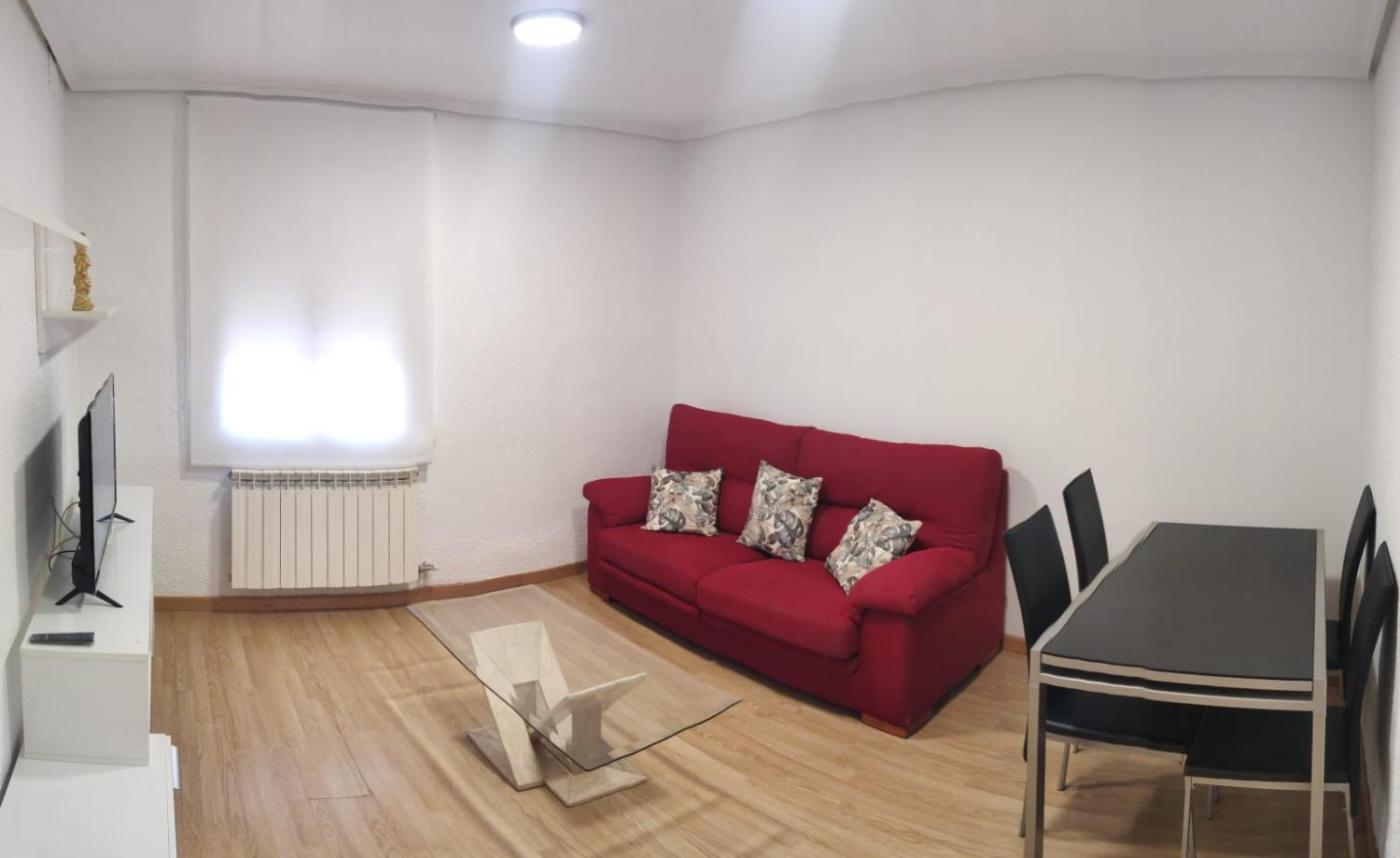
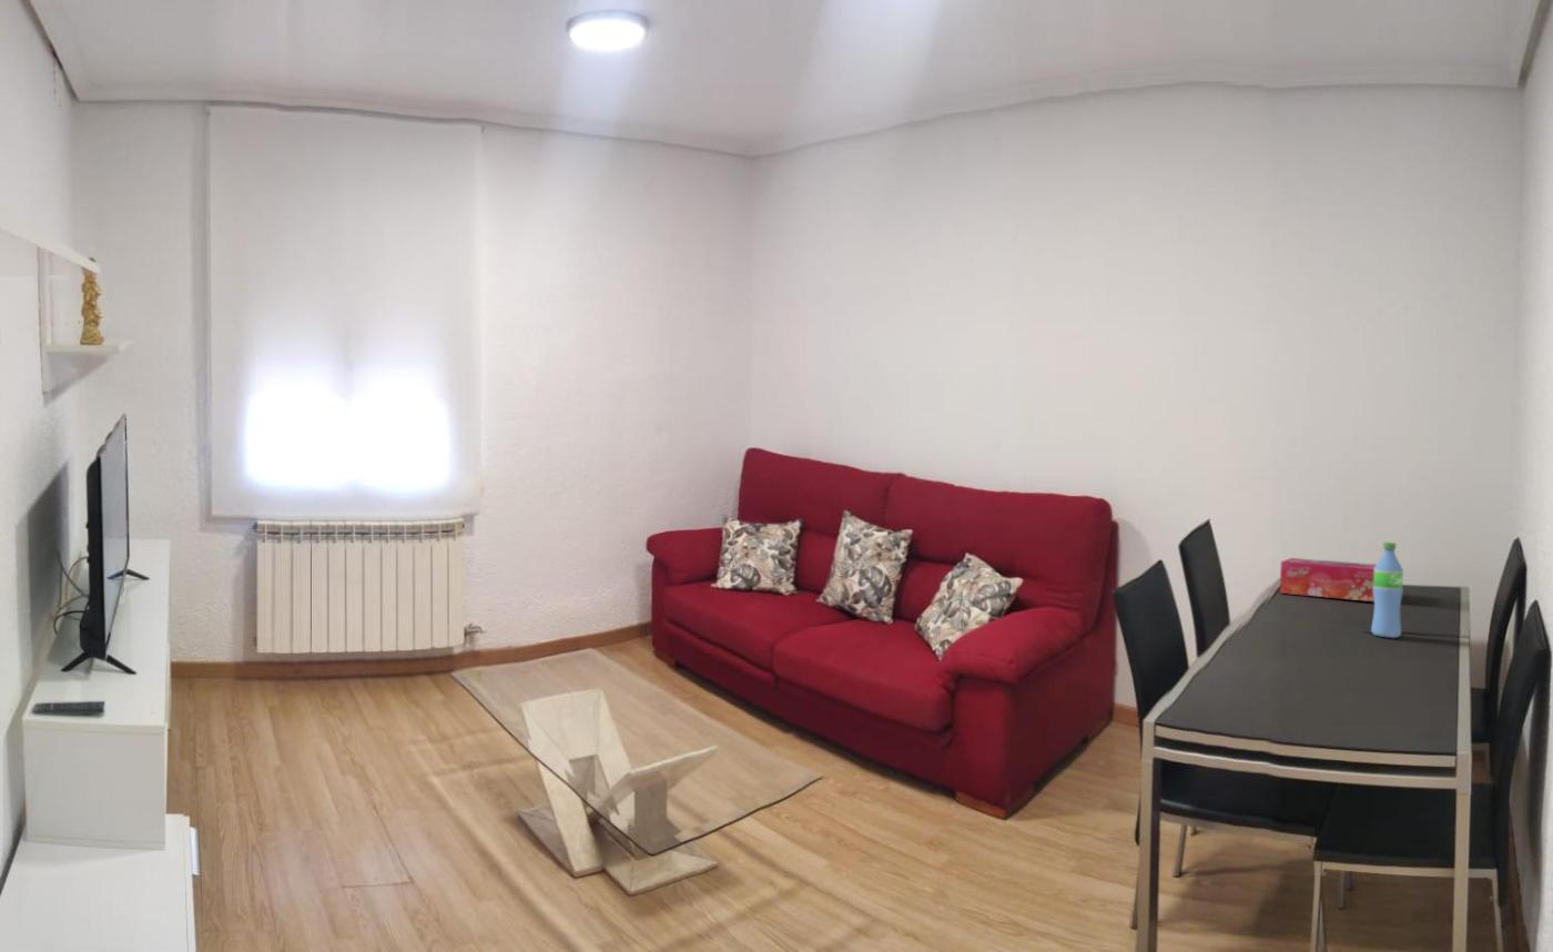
+ water bottle [1370,541,1404,639]
+ tissue box [1279,557,1377,602]
